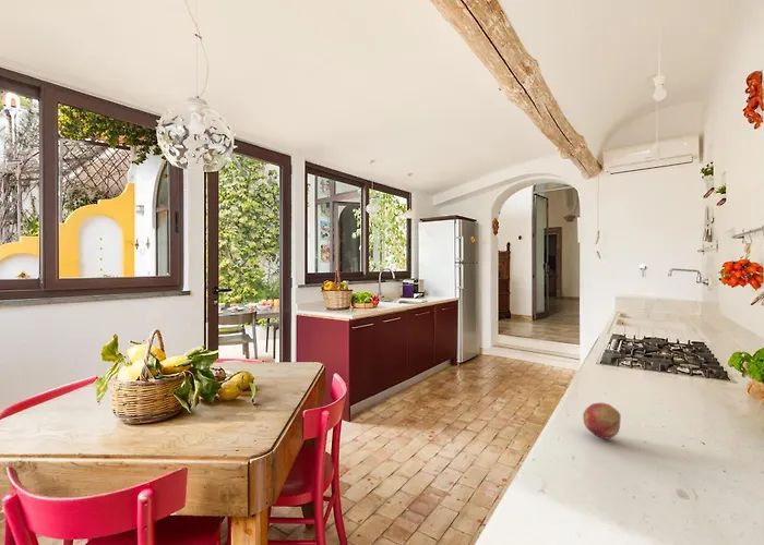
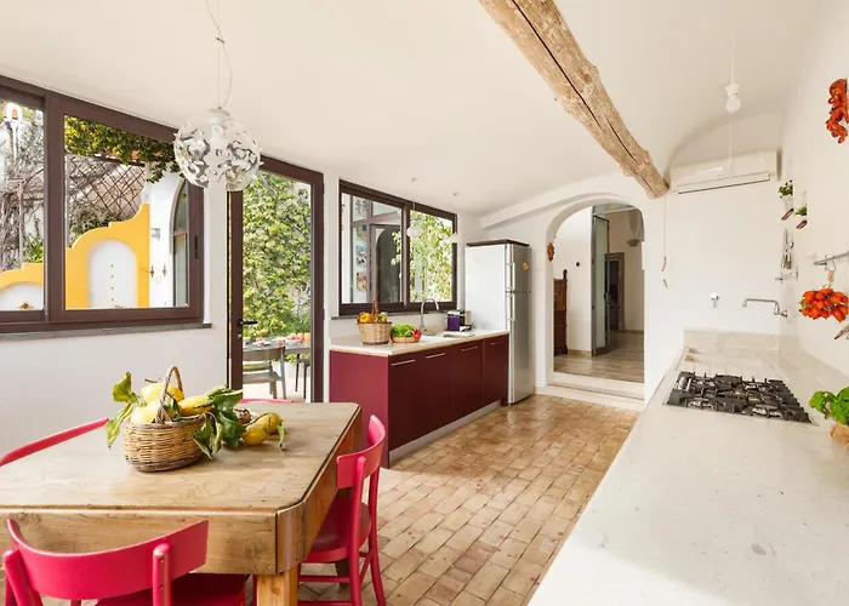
- fruit [582,402,622,440]
